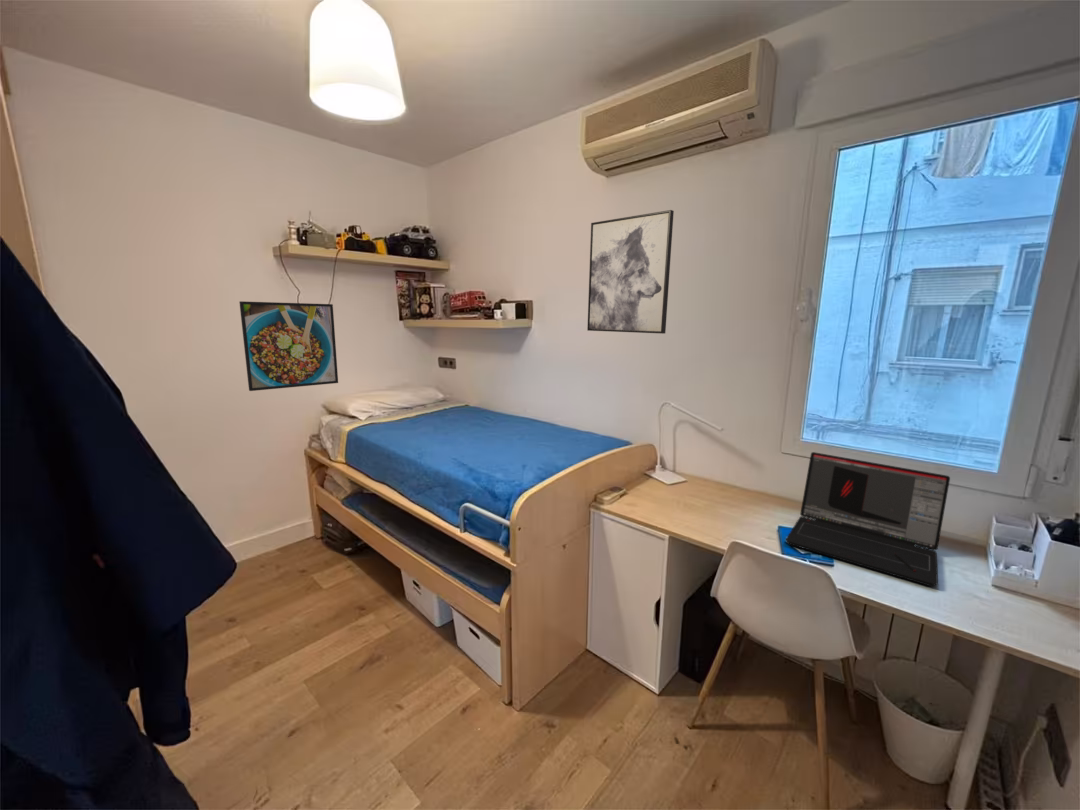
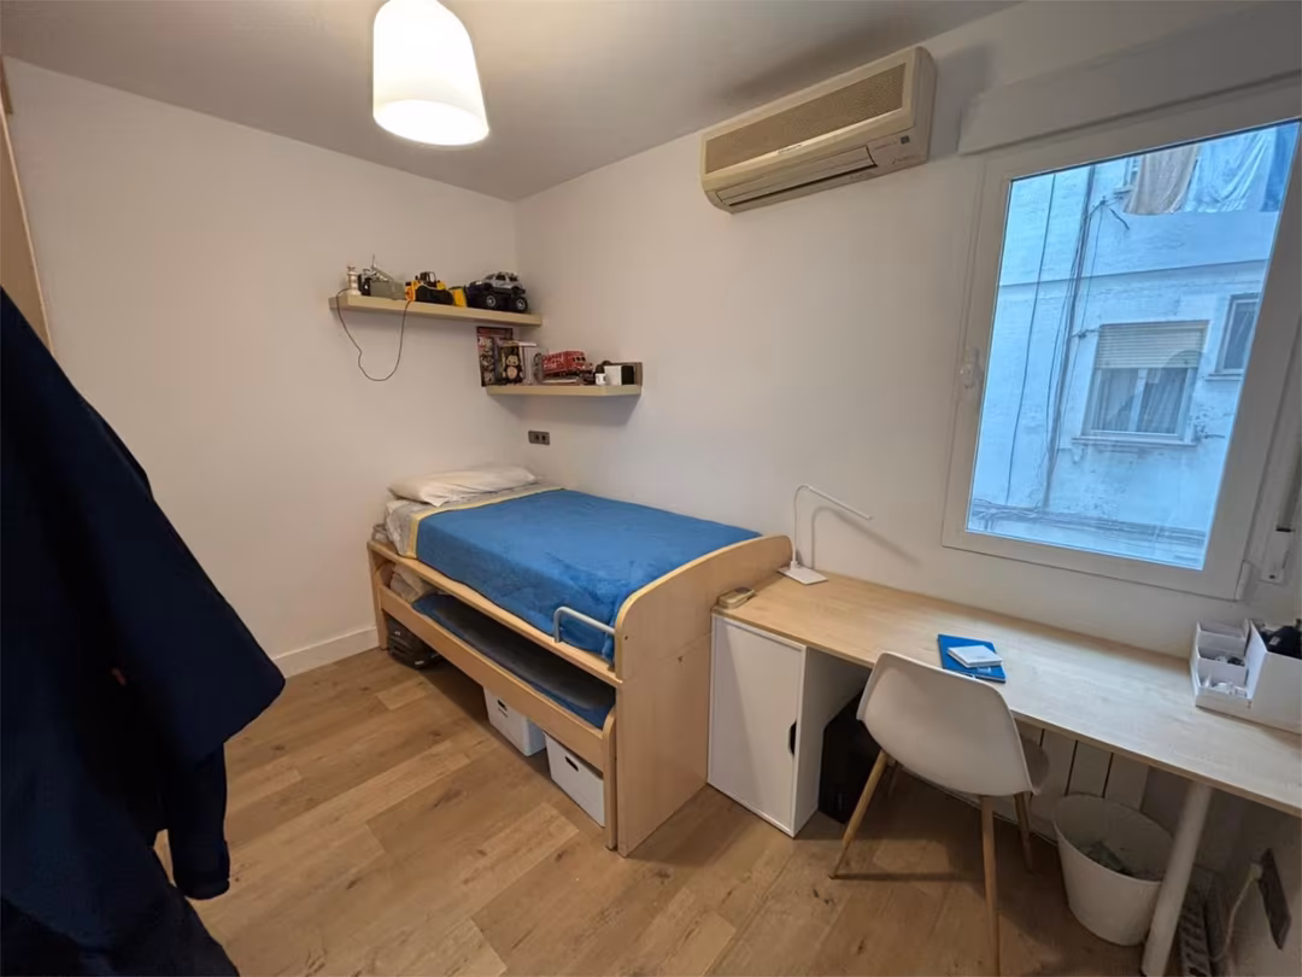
- wall art [586,209,675,335]
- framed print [238,300,339,392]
- laptop [785,451,951,588]
